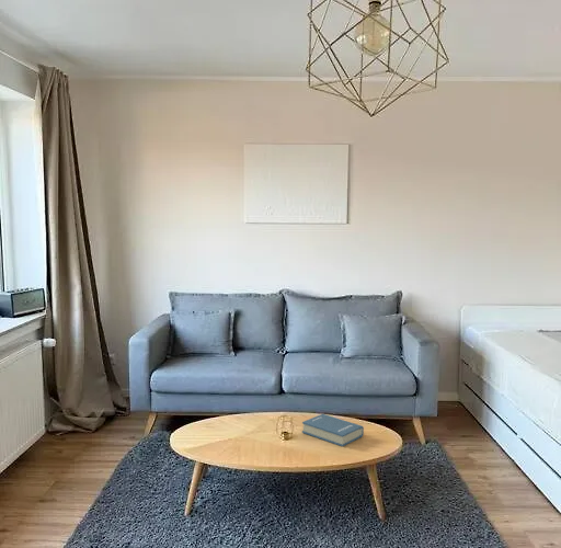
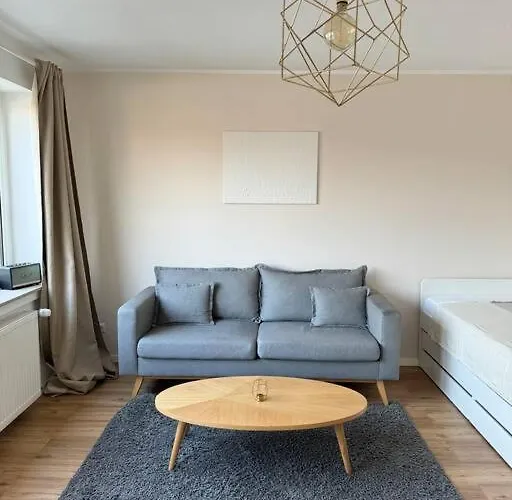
- hardback book [301,413,365,447]
